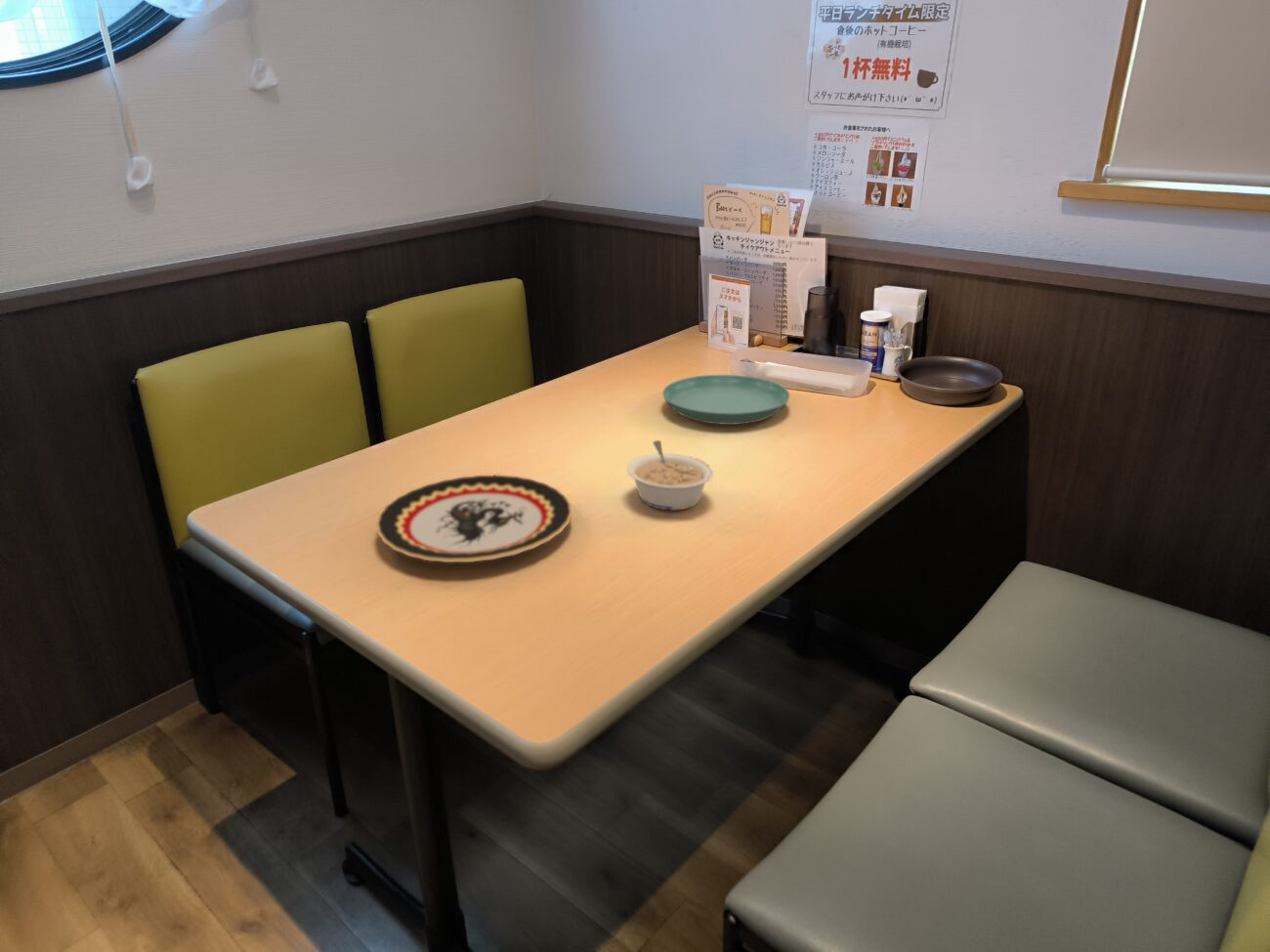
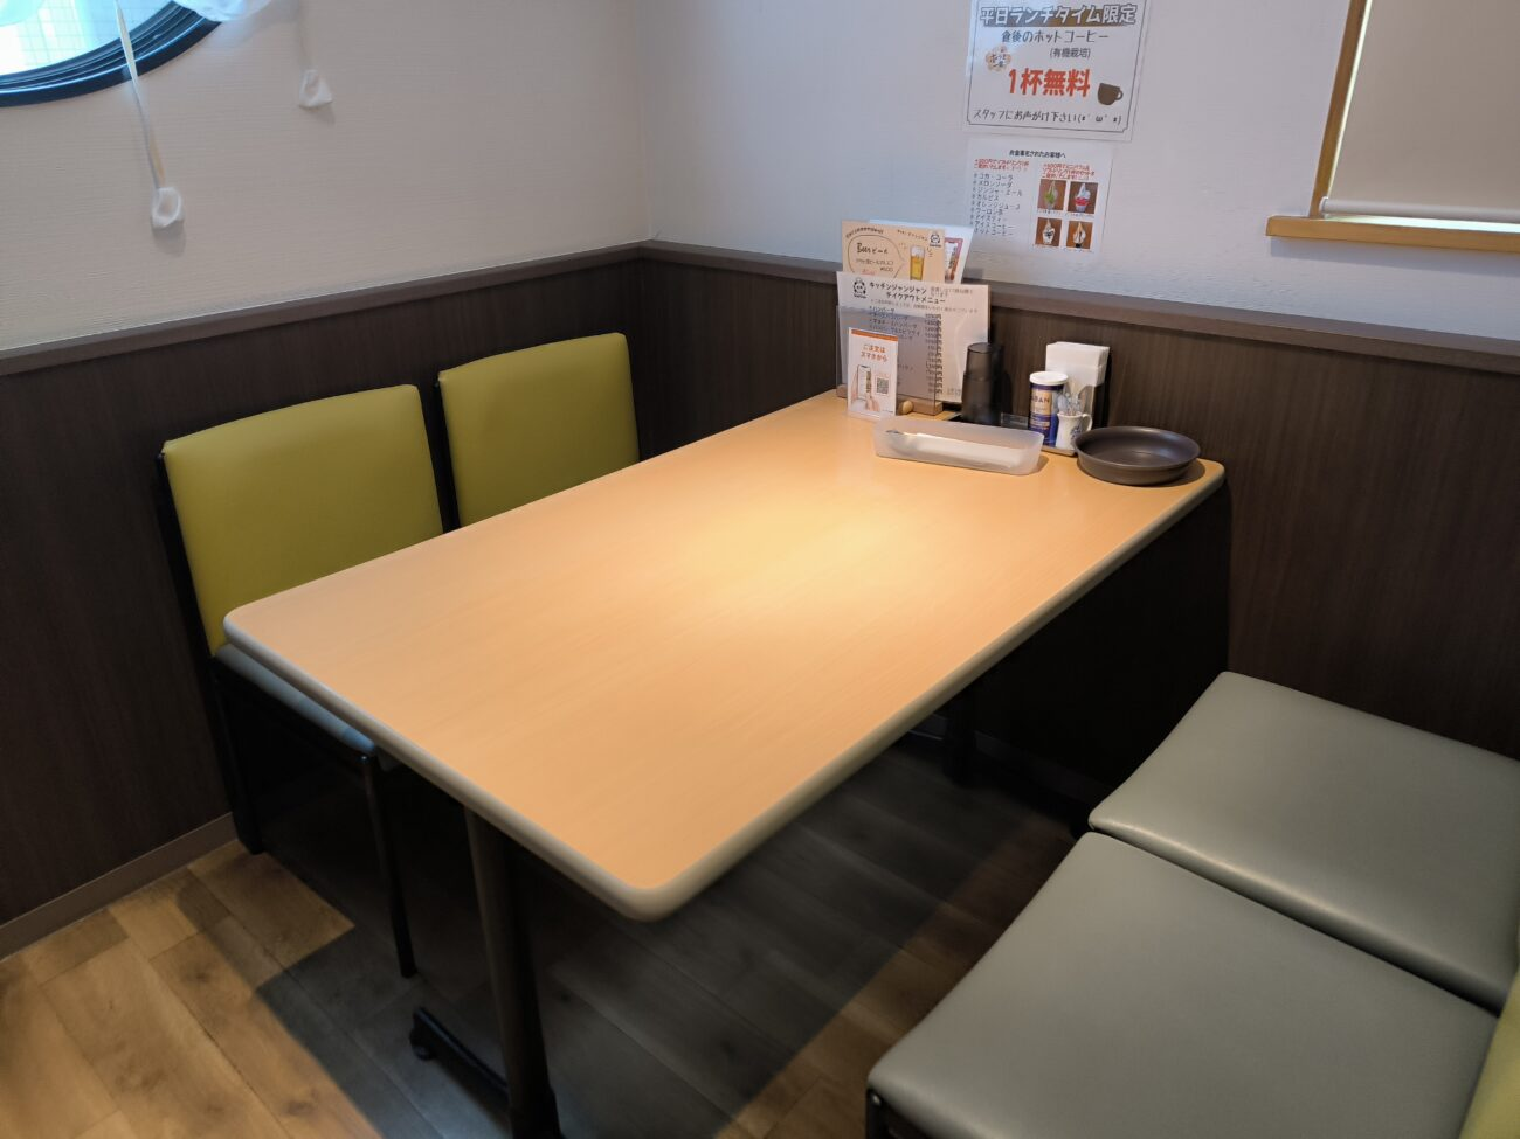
- saucer [661,374,791,426]
- legume [625,439,714,511]
- plate [375,475,573,563]
